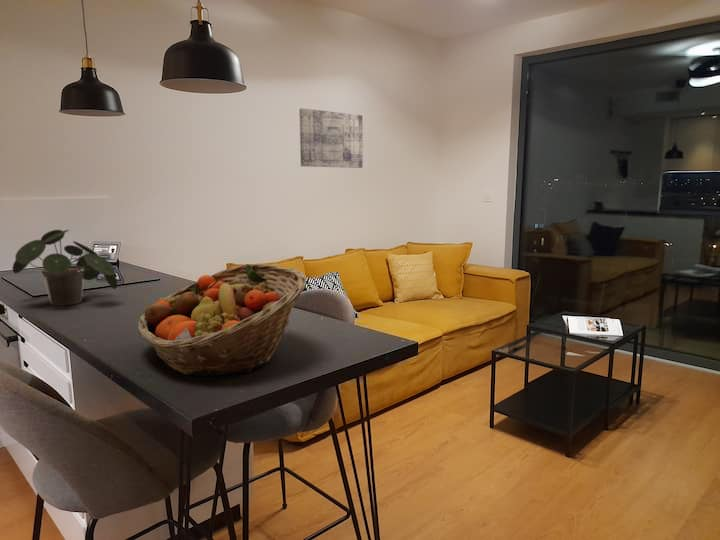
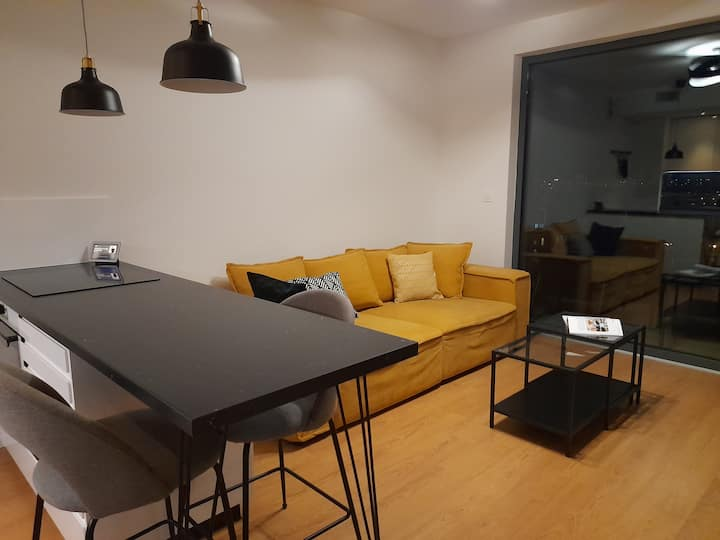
- potted plant [11,229,119,307]
- wall art [299,107,364,169]
- fruit basket [137,263,307,377]
